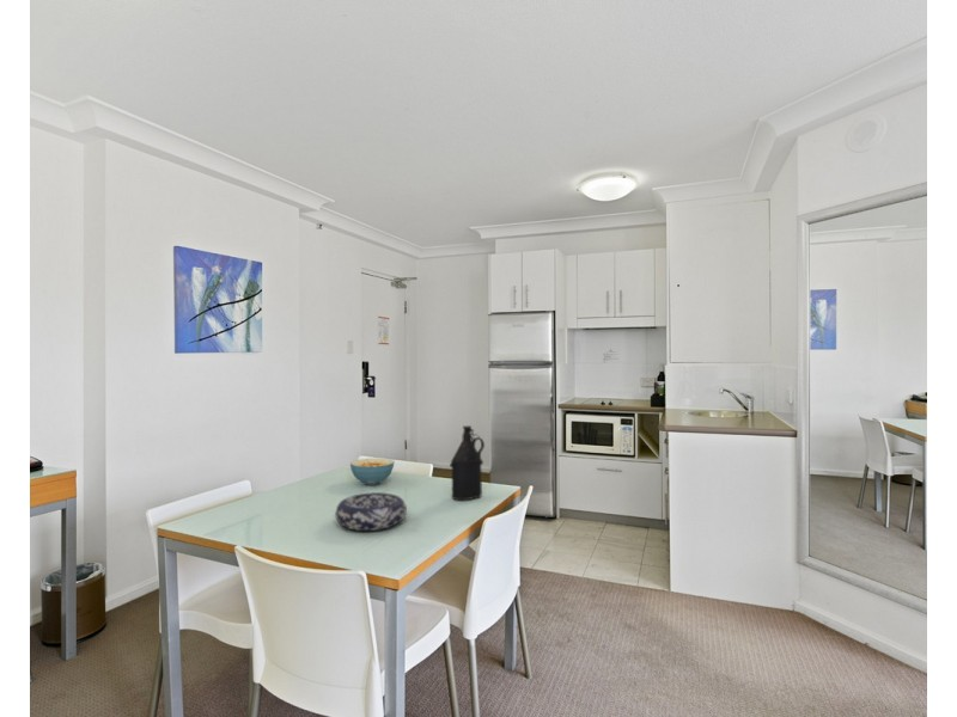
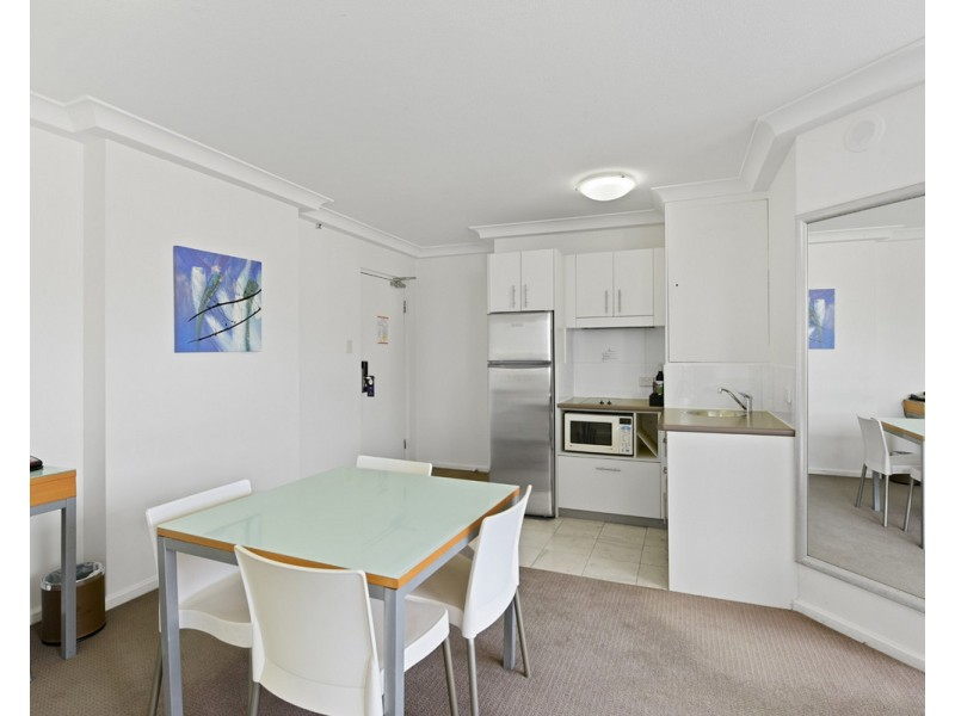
- decorative bowl [334,491,408,532]
- bottle [449,424,486,501]
- cereal bowl [349,456,395,486]
